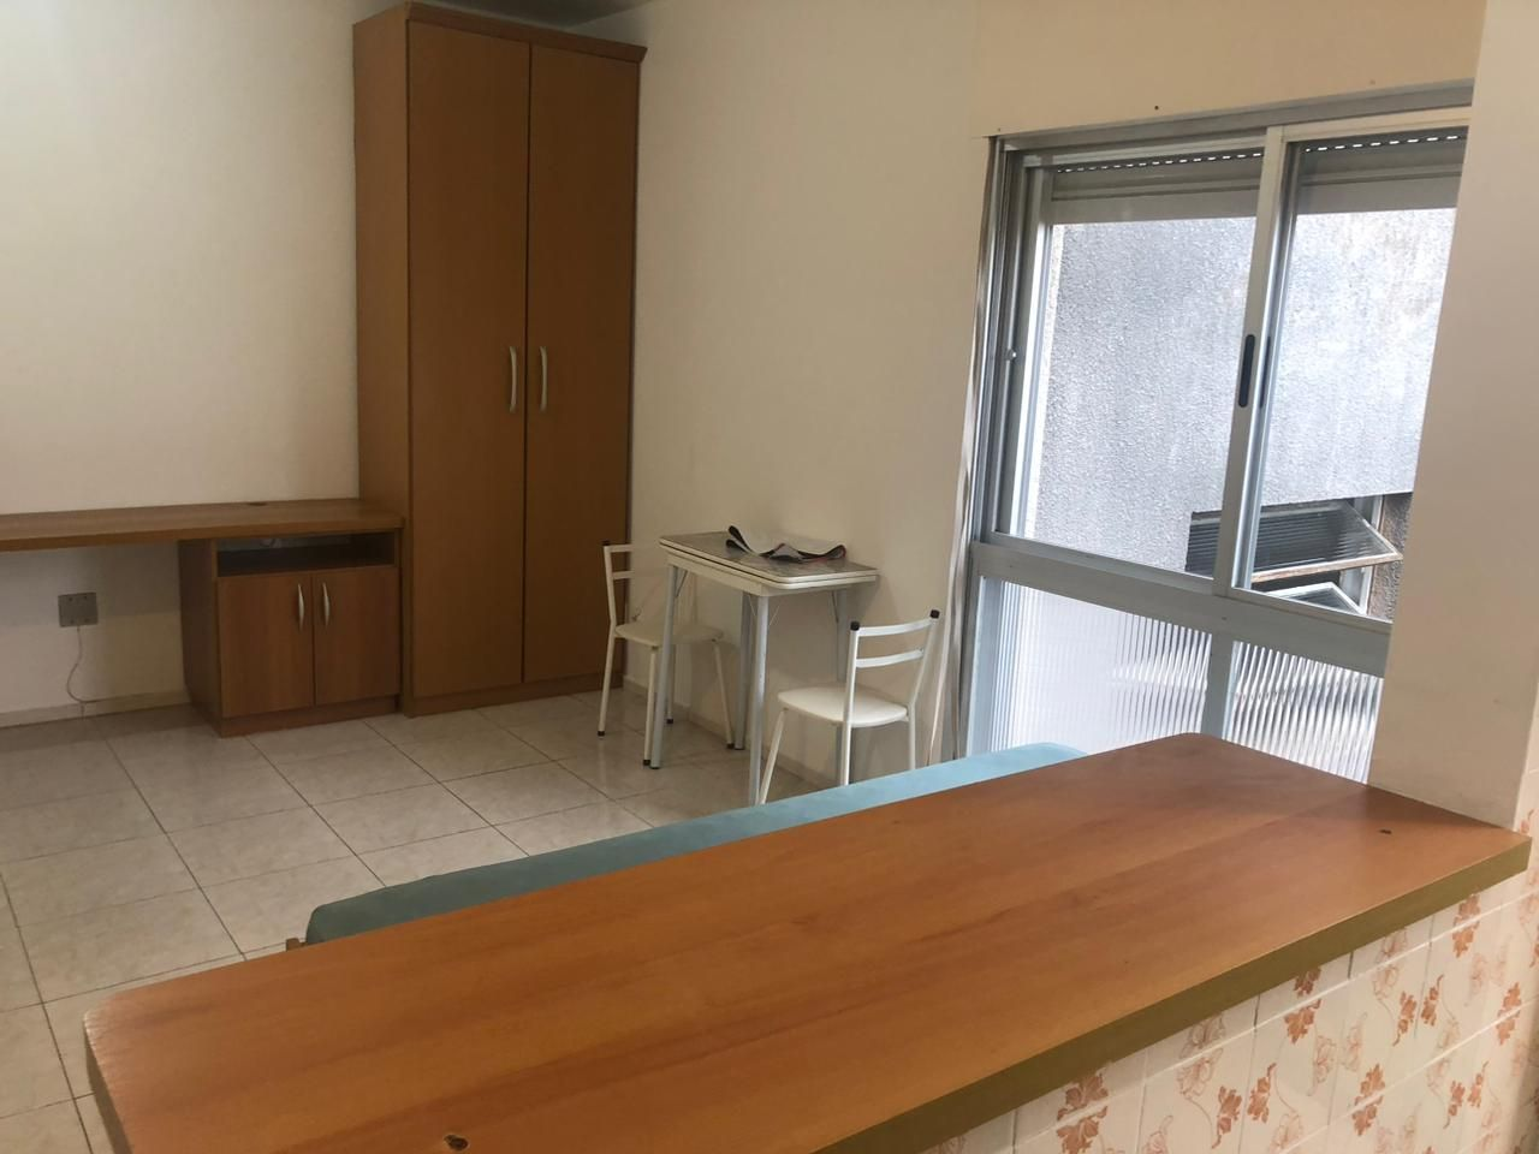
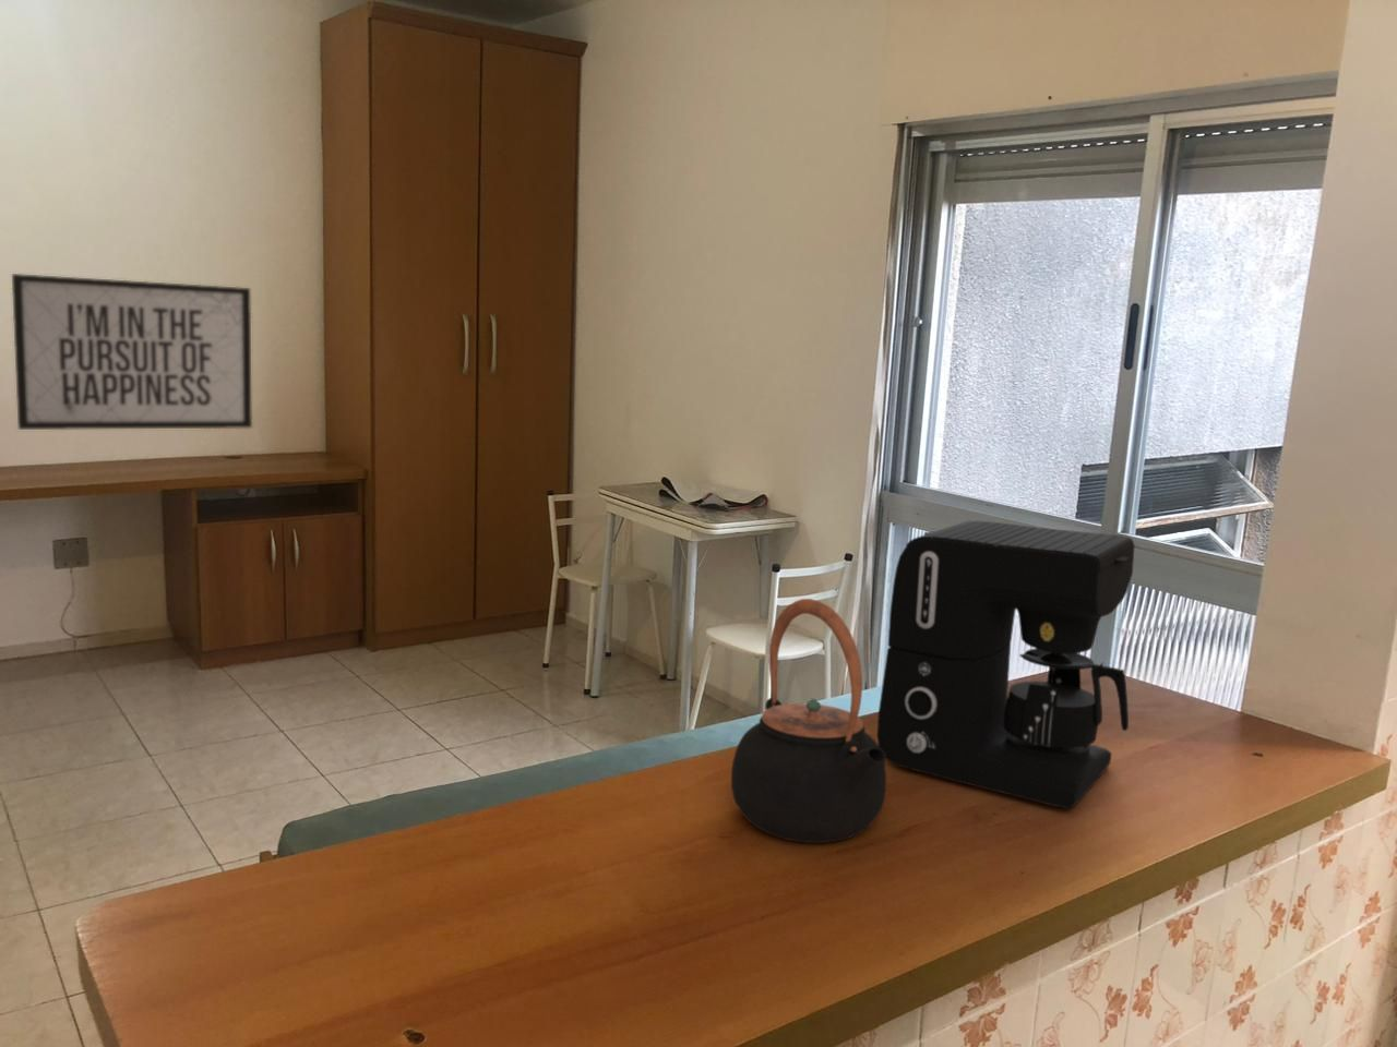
+ coffee maker [877,520,1135,809]
+ teapot [730,597,888,845]
+ mirror [11,273,253,431]
